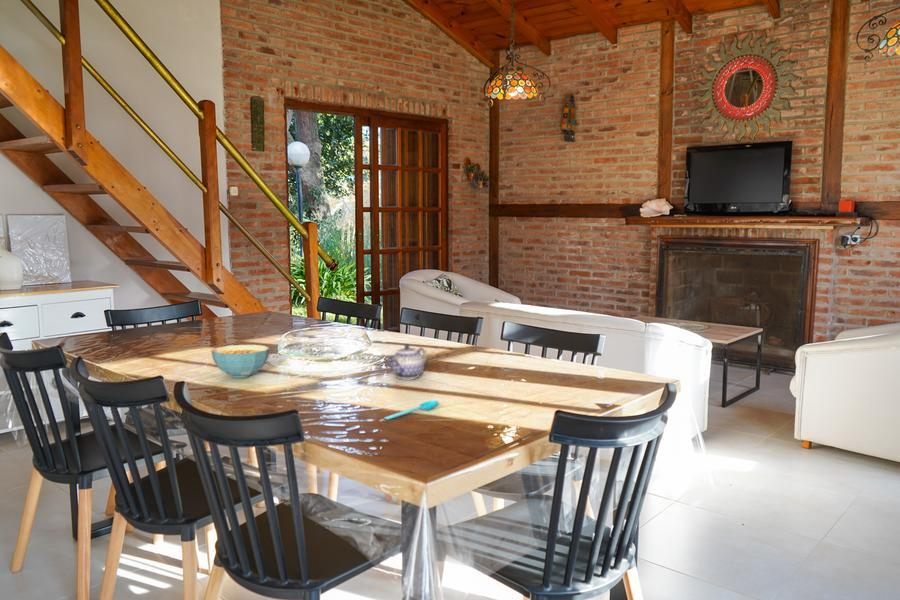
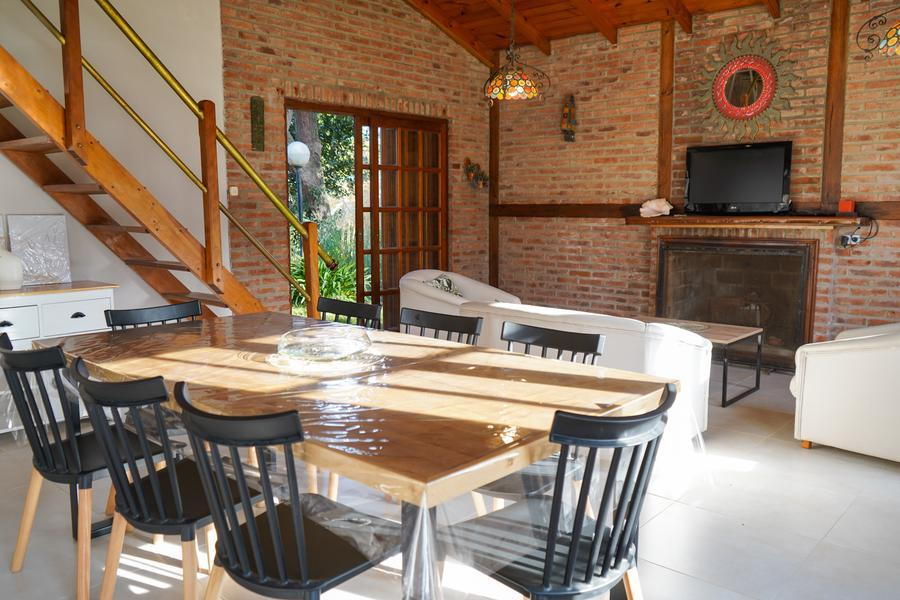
- cereal bowl [210,344,271,379]
- teapot [386,343,428,380]
- spoon [383,400,439,421]
